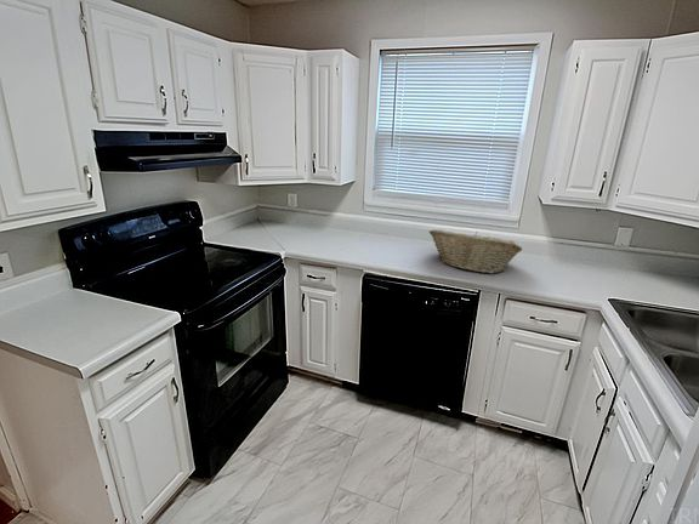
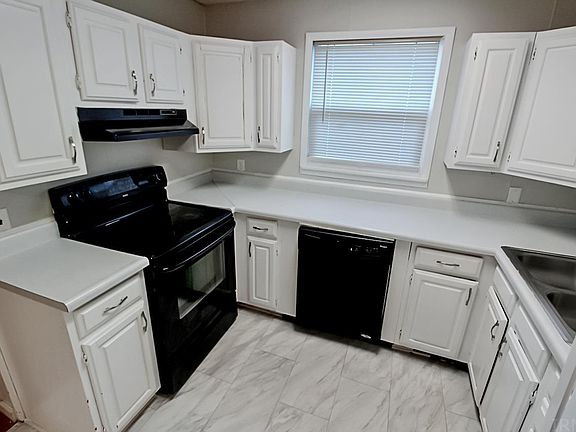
- fruit basket [428,228,523,274]
